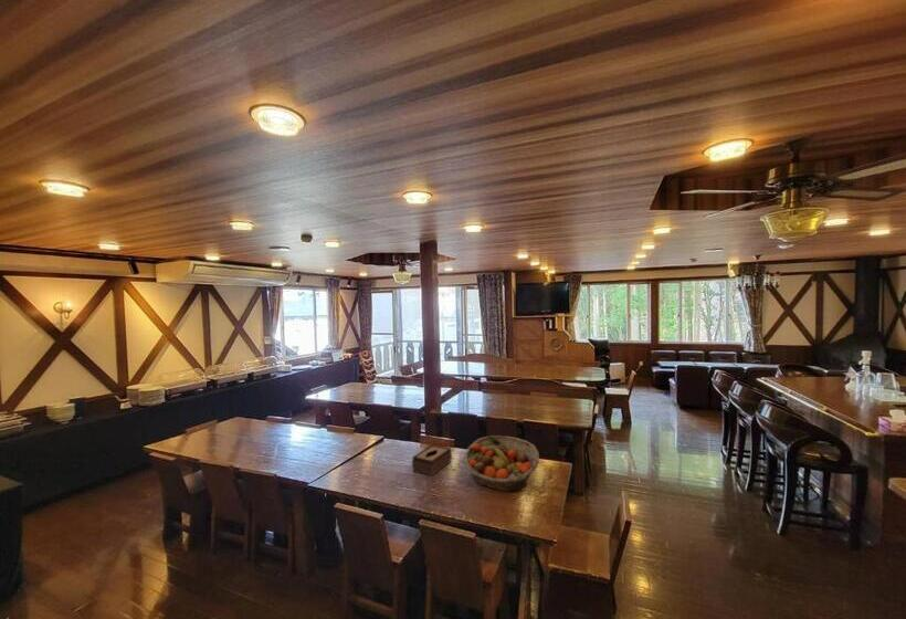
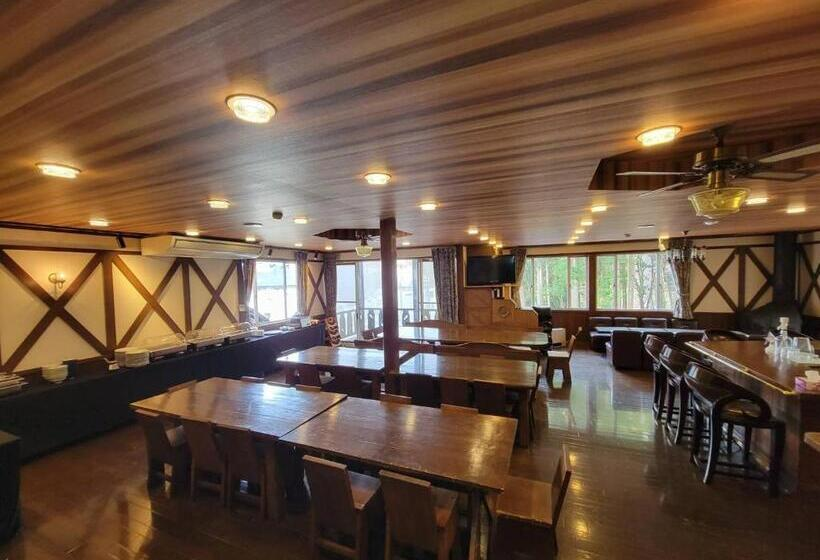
- fruit basket [463,434,540,492]
- tissue box [411,443,453,478]
